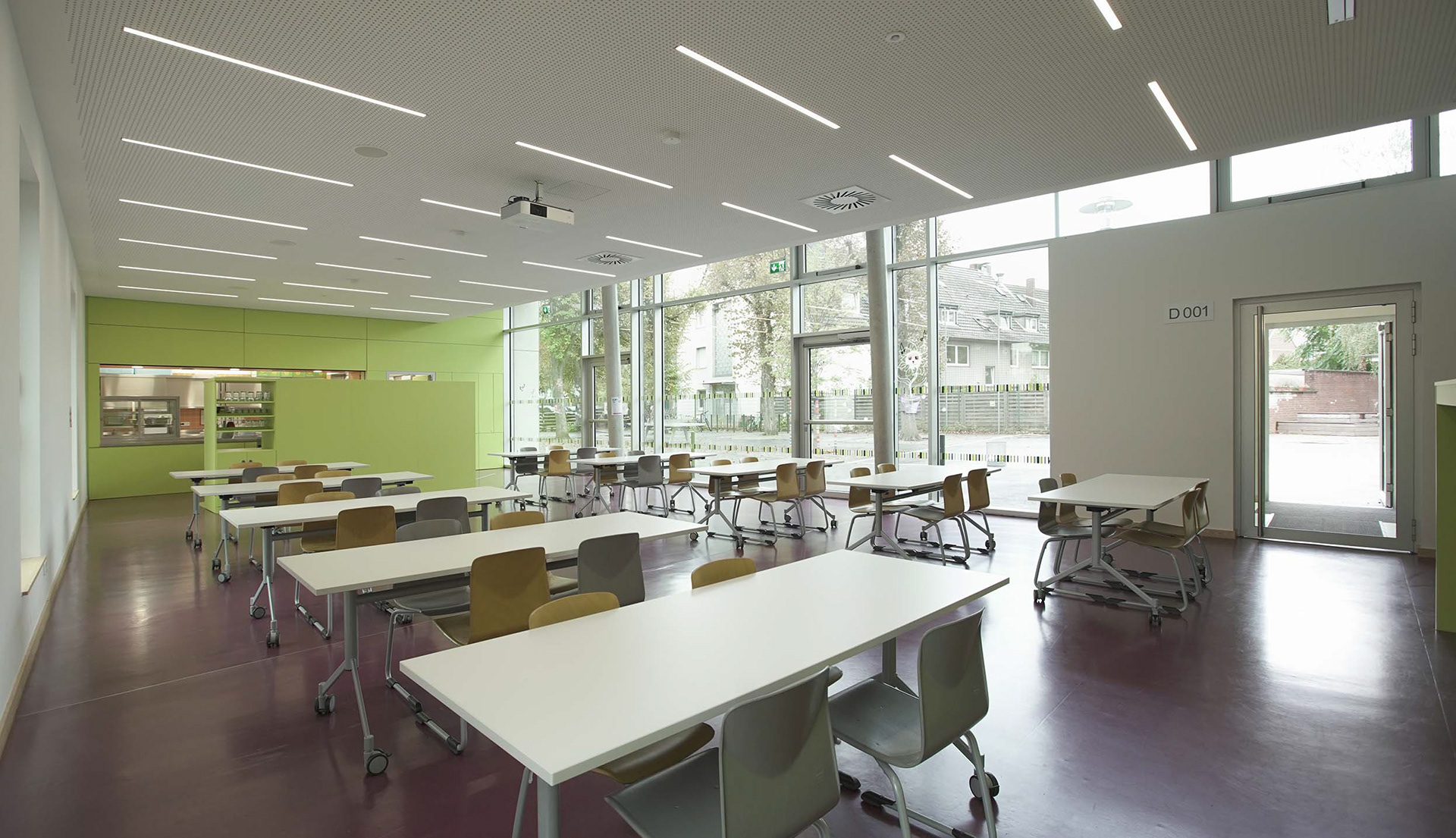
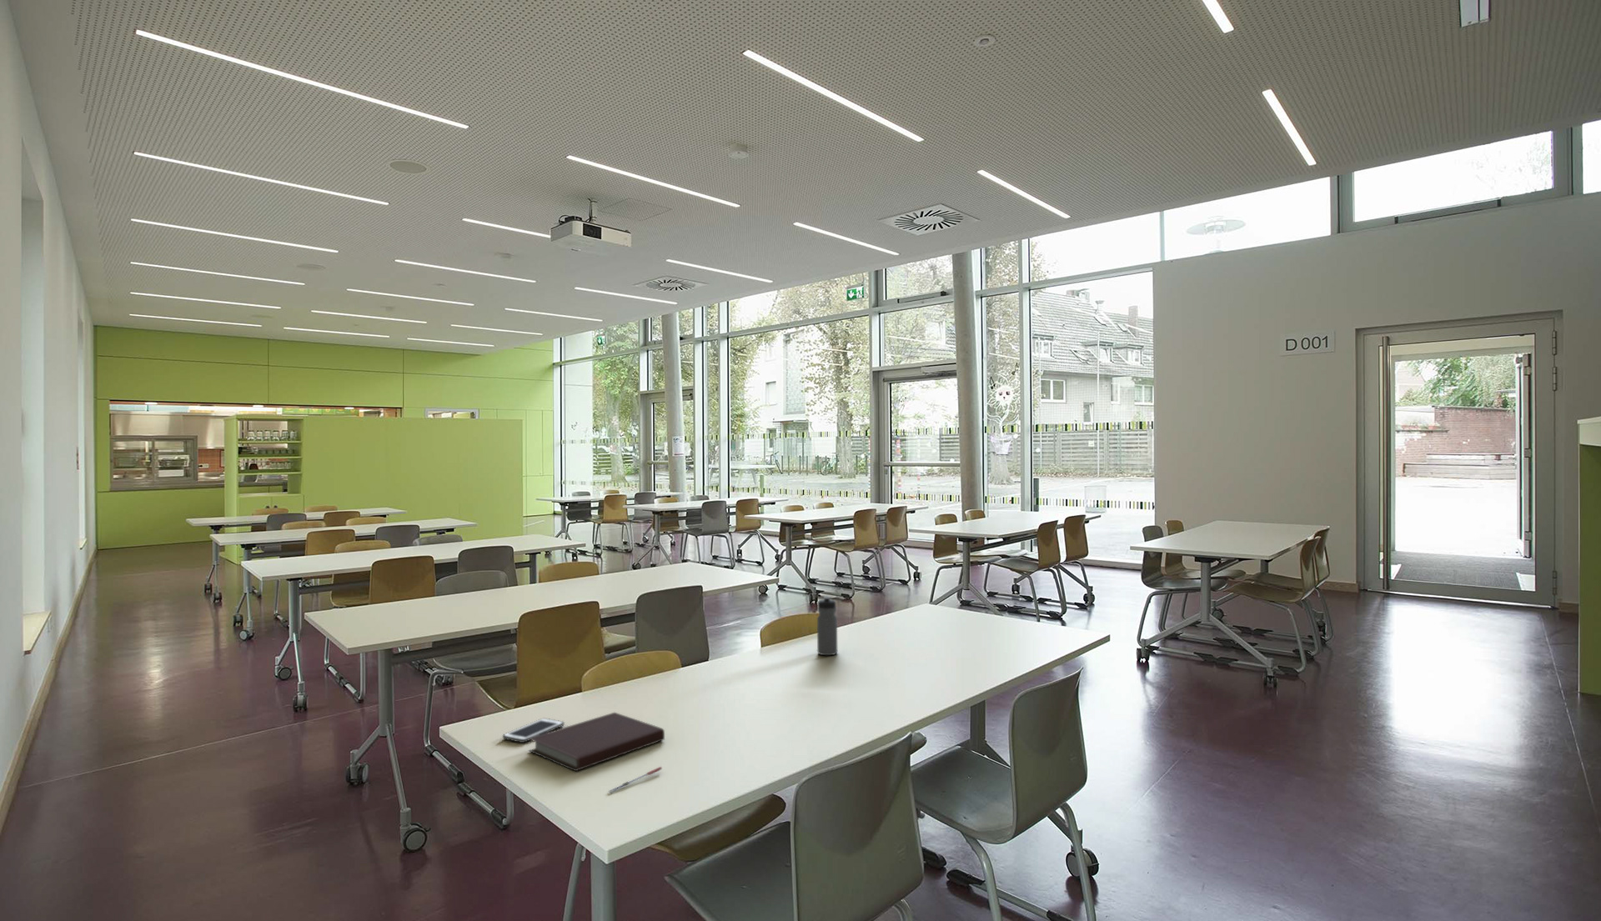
+ cell phone [503,718,565,743]
+ pen [607,766,663,794]
+ water bottle [816,596,838,656]
+ notebook [528,712,665,772]
